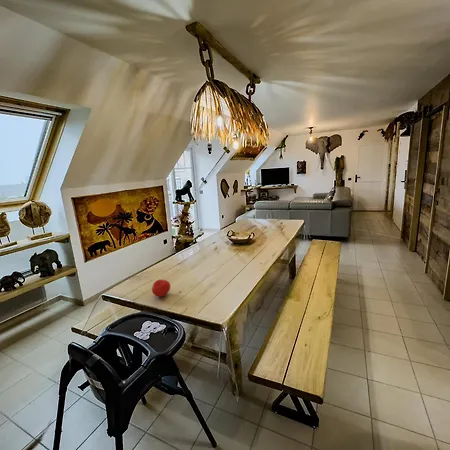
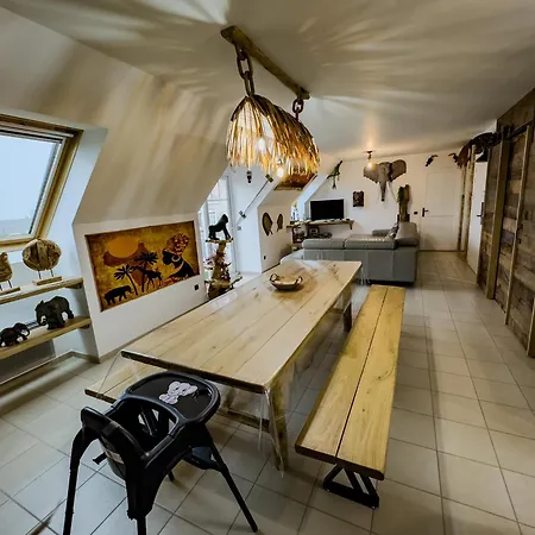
- fruit [151,278,171,298]
